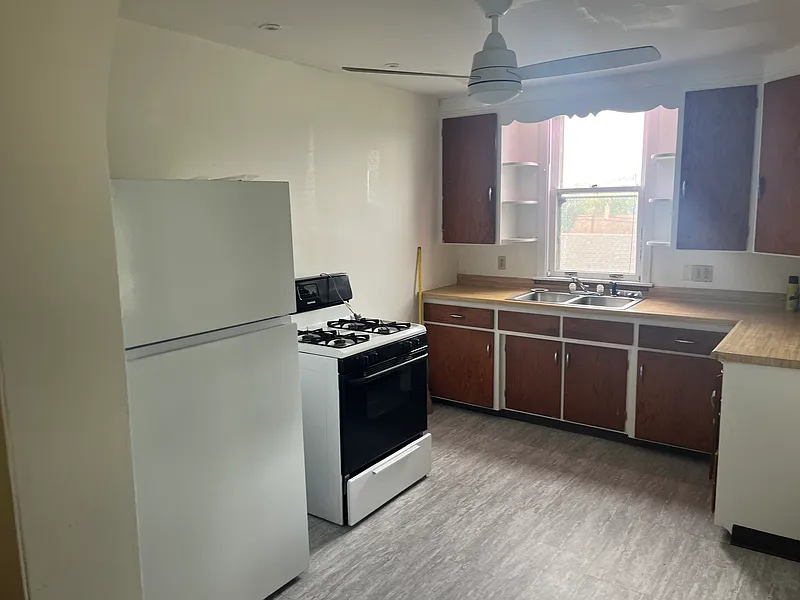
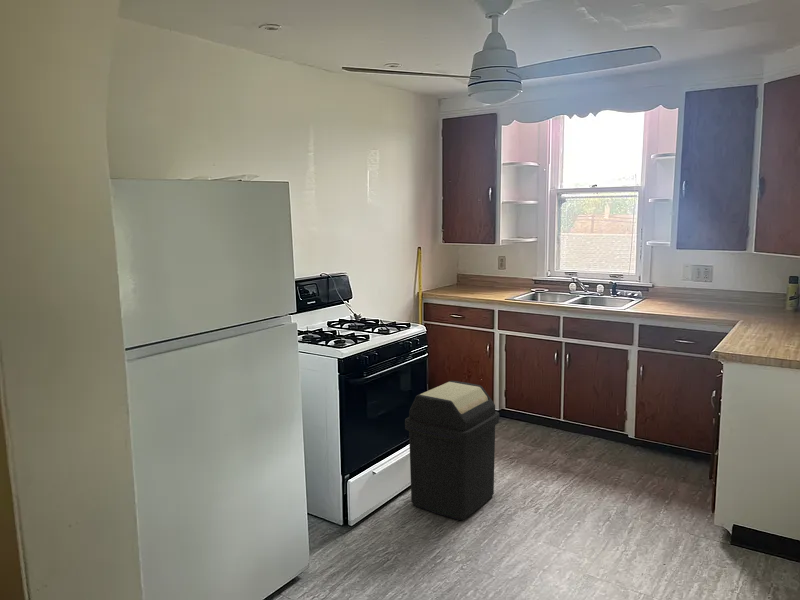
+ trash bin [404,380,500,521]
